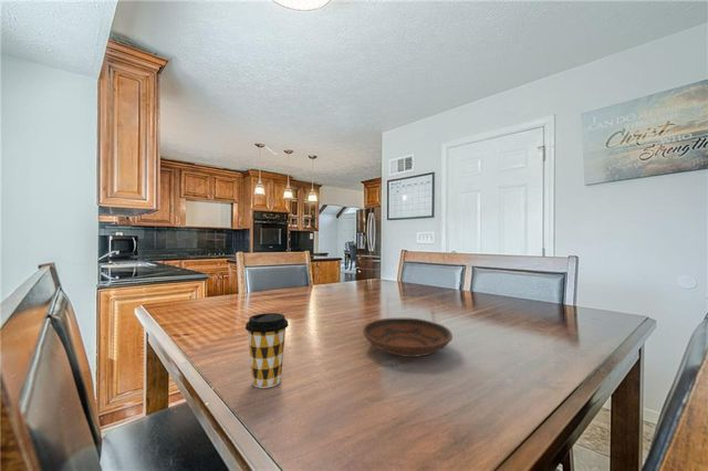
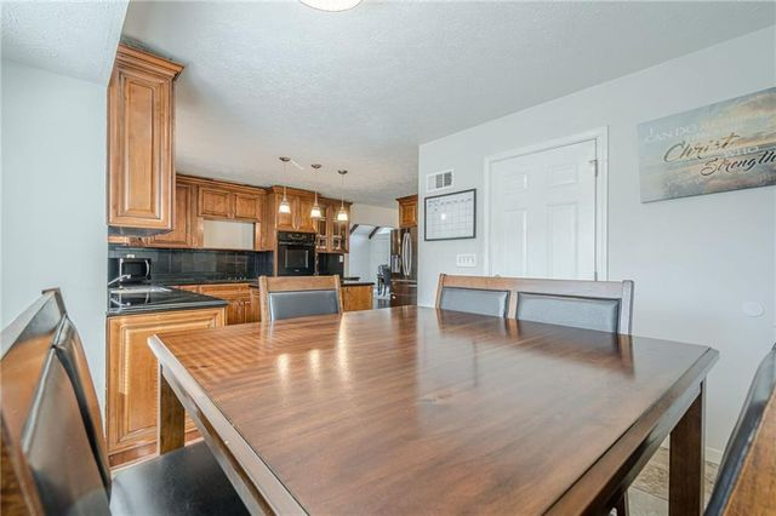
- bowl [362,317,454,358]
- coffee cup [244,312,290,389]
